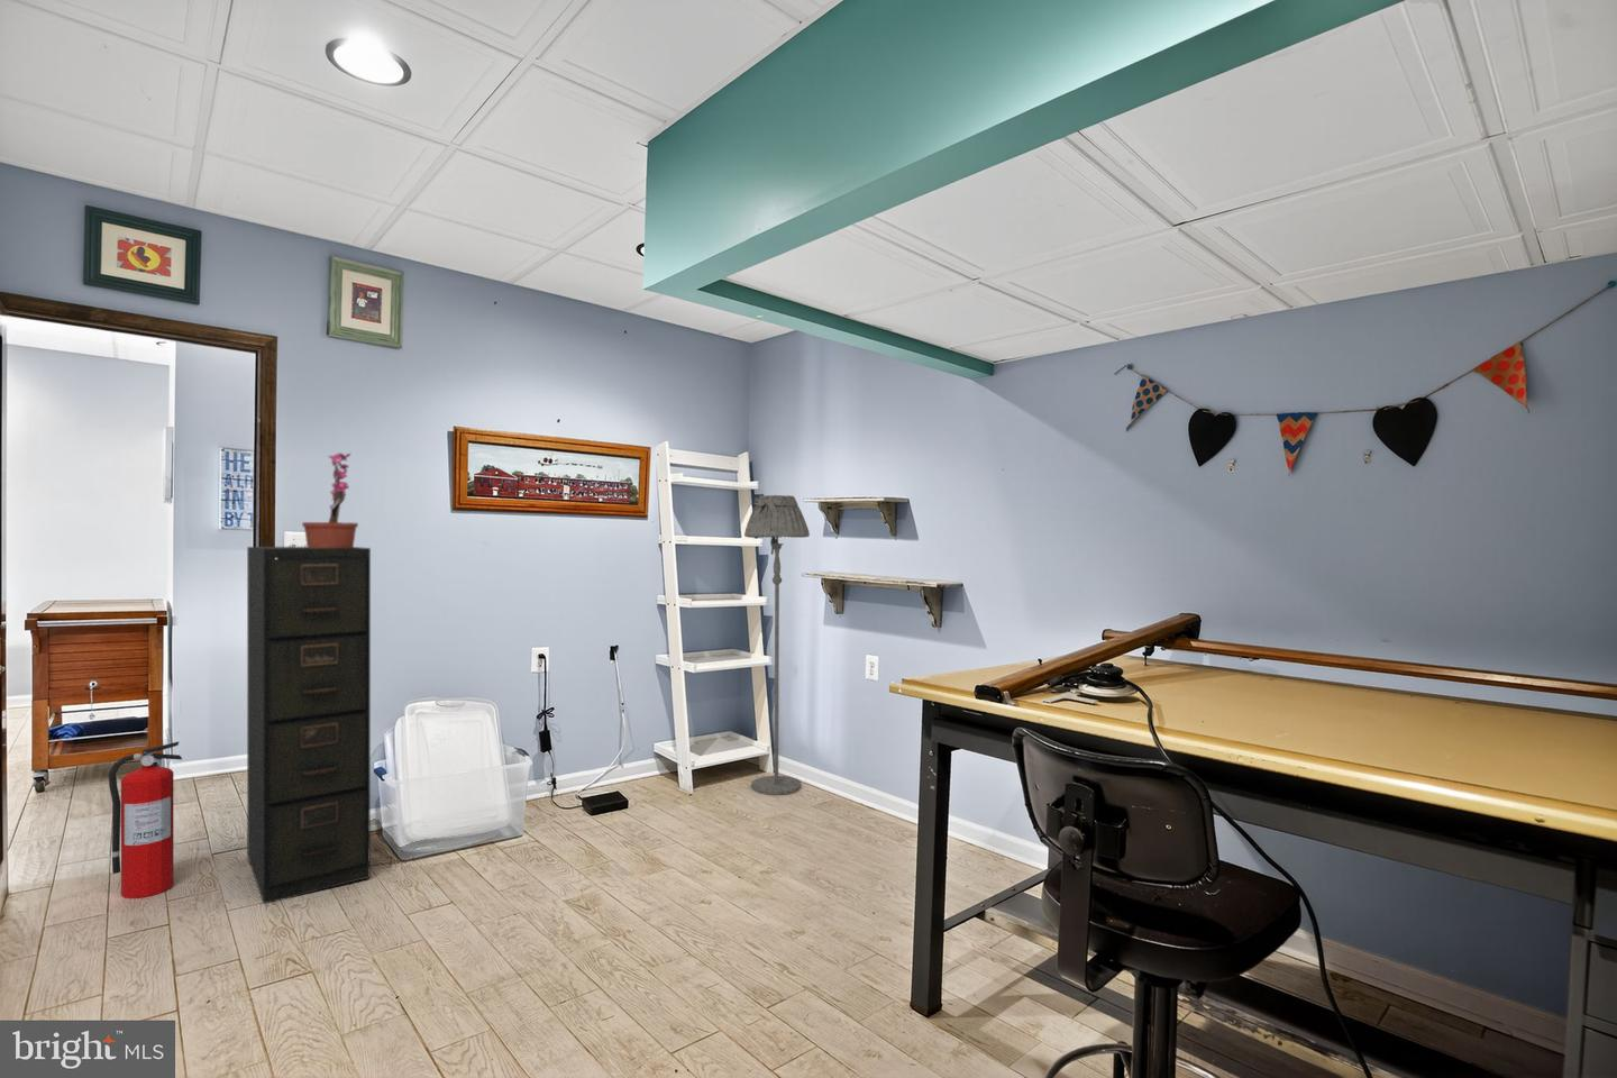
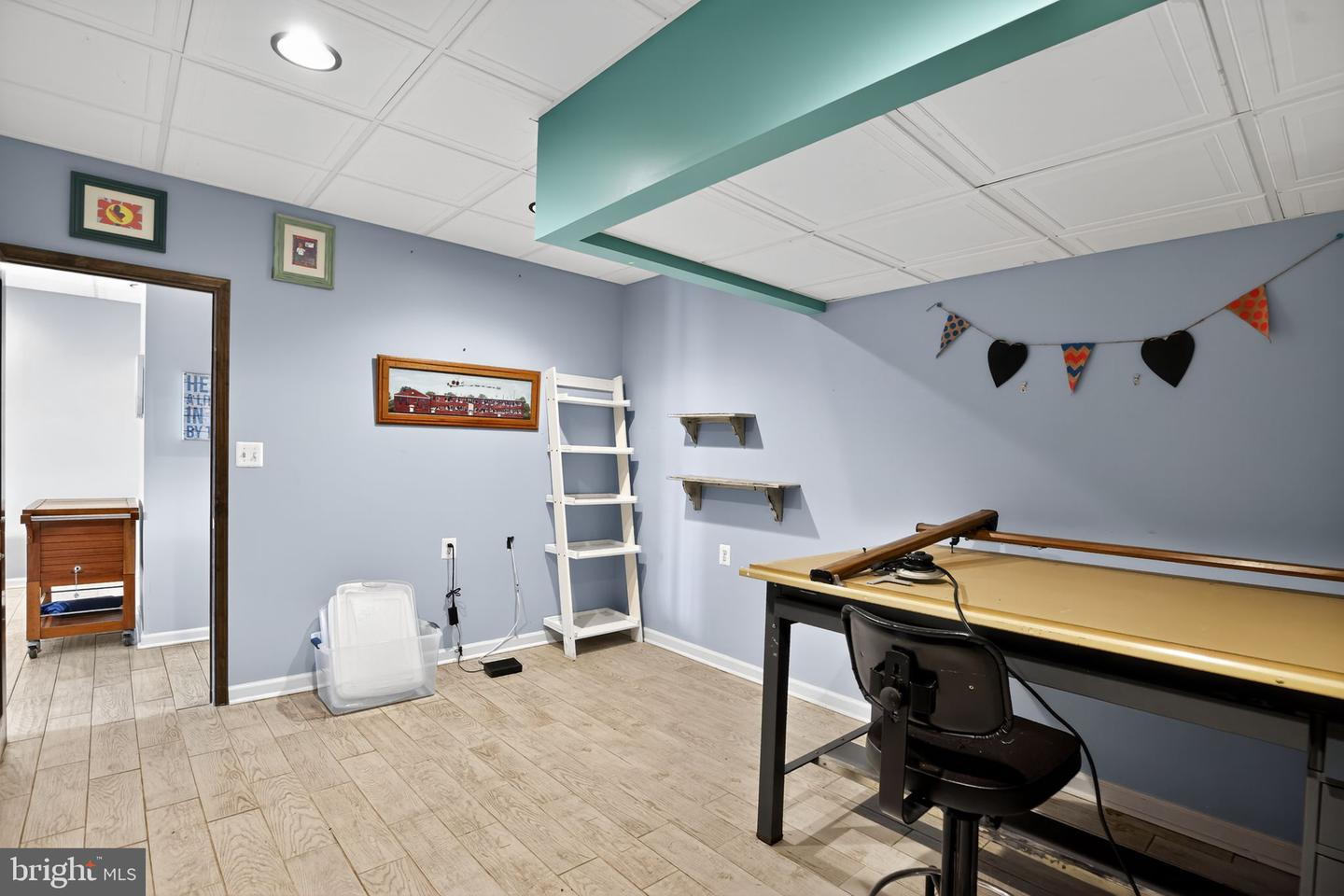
- filing cabinet [245,546,372,905]
- fire extinguisher [108,740,183,900]
- floor lamp [744,494,811,796]
- potted plant [288,451,360,547]
